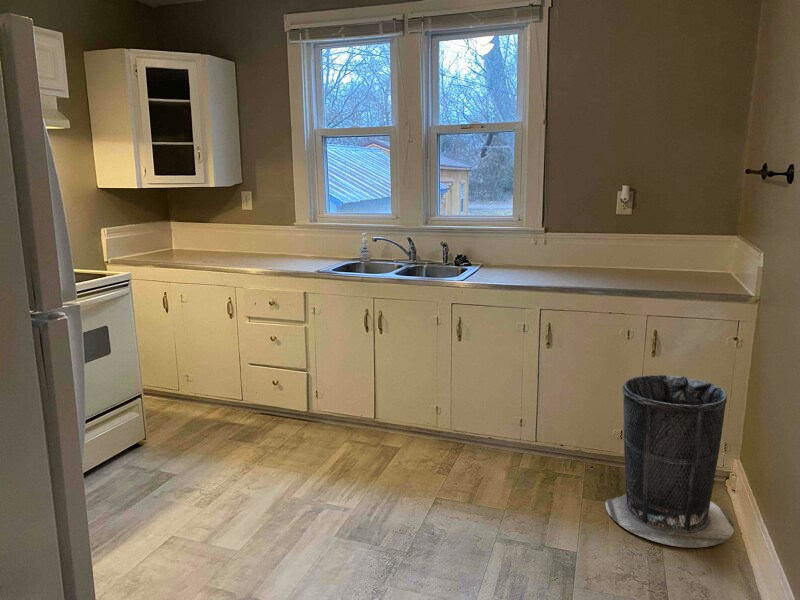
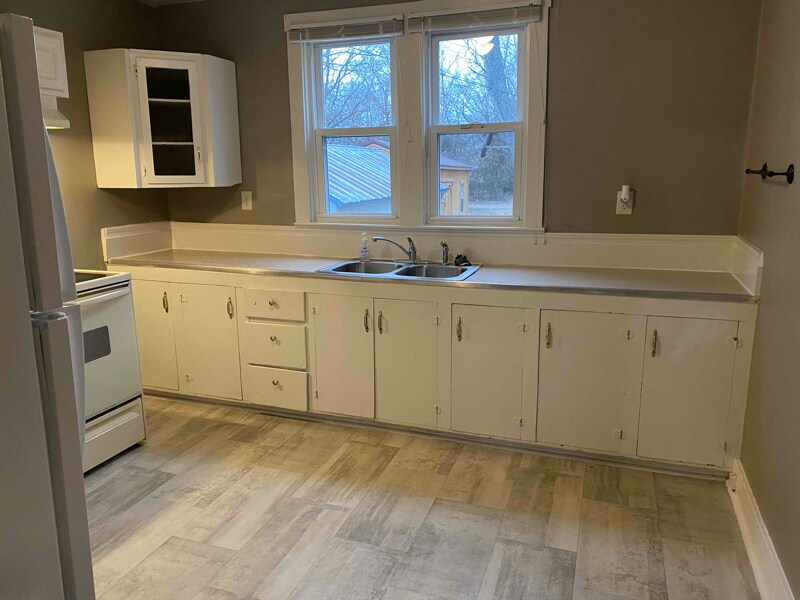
- trash can [604,374,735,549]
